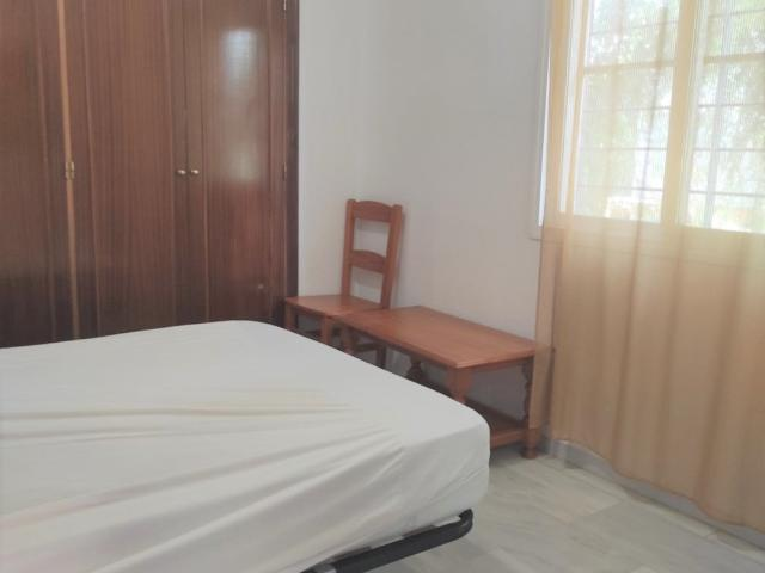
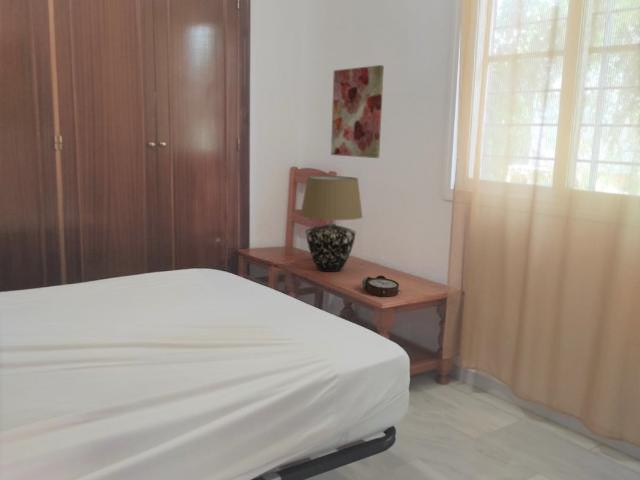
+ alarm clock [361,274,402,297]
+ wall art [330,64,385,159]
+ table lamp [299,175,364,273]
